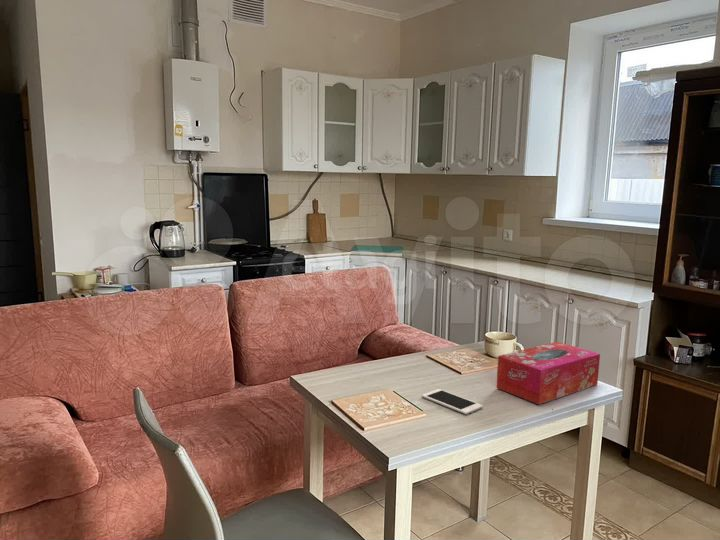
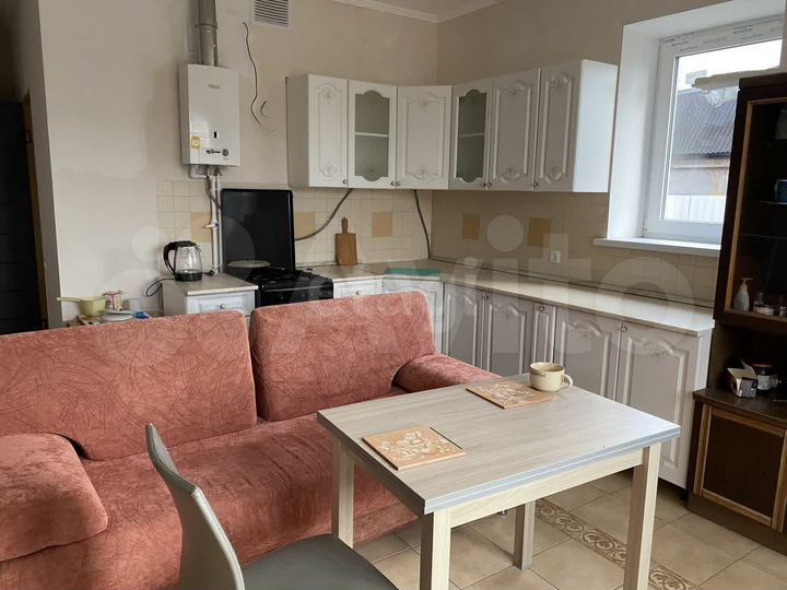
- cell phone [421,388,484,415]
- tissue box [495,341,601,405]
